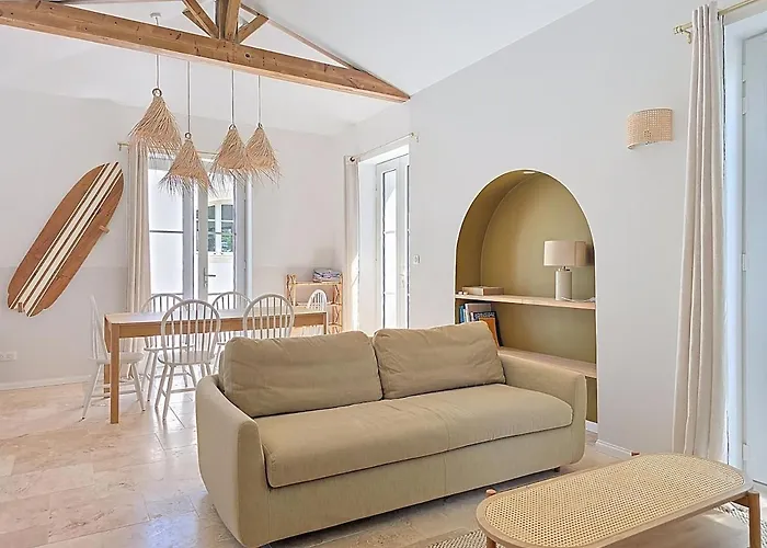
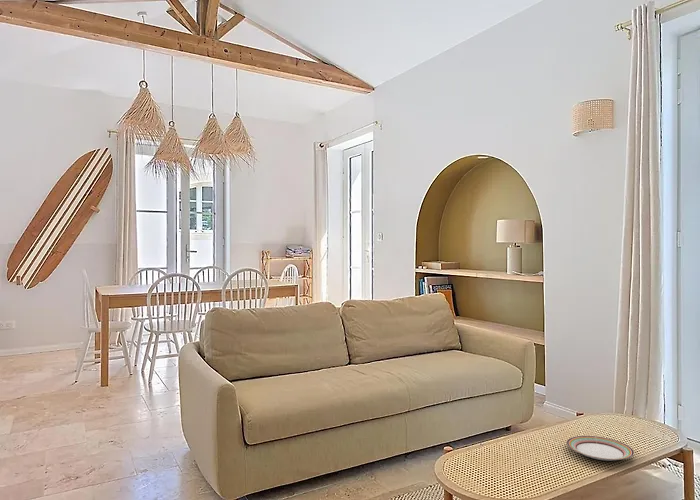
+ plate [566,435,635,462]
